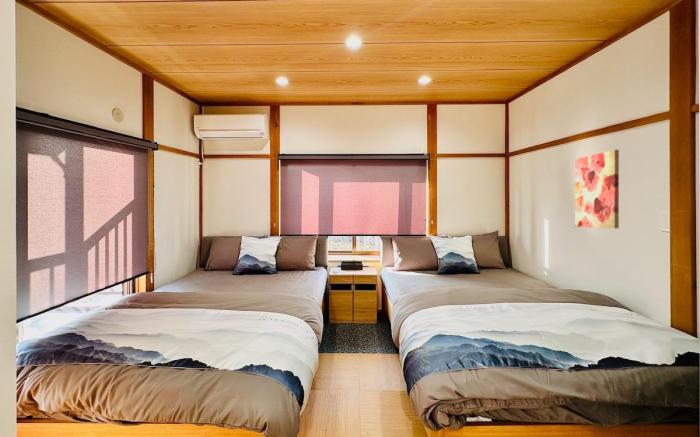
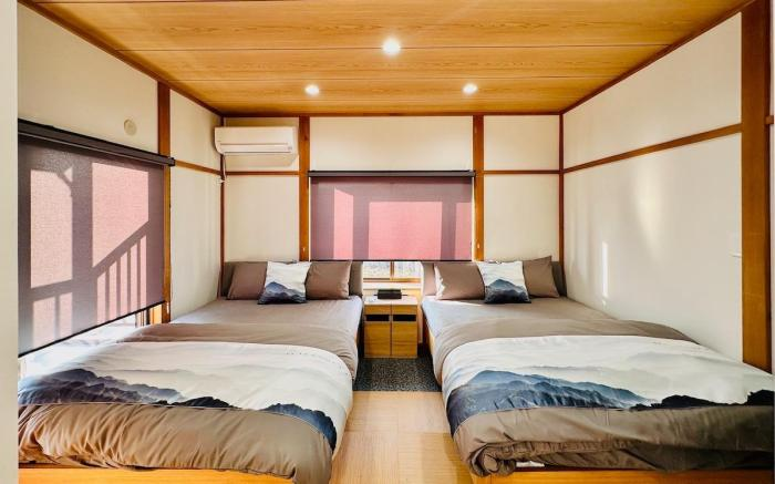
- wall art [574,149,620,229]
